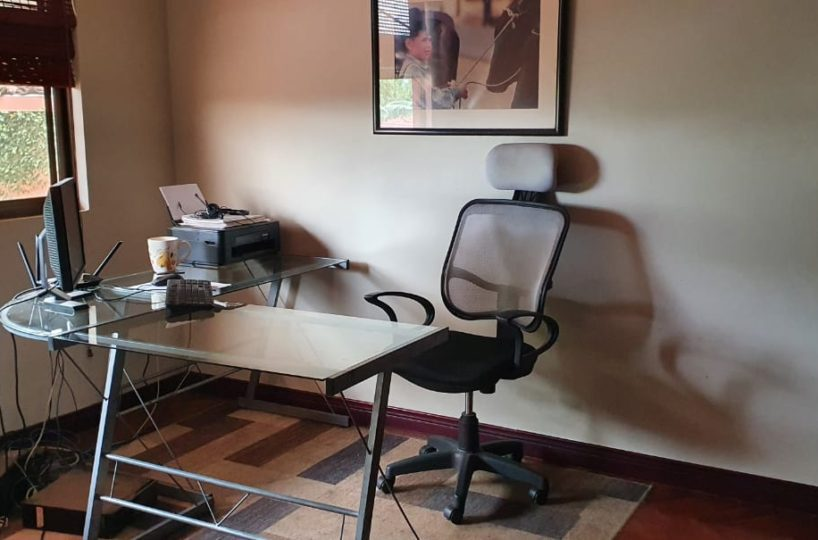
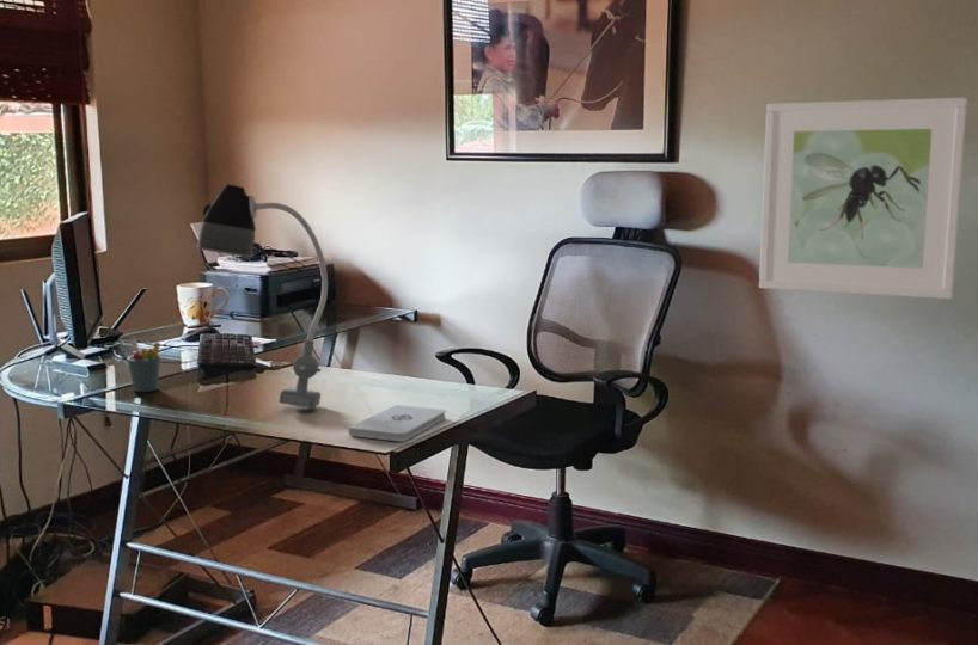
+ pen holder [126,336,163,393]
+ notepad [348,404,447,442]
+ desk lamp [195,183,329,410]
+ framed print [758,97,968,300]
